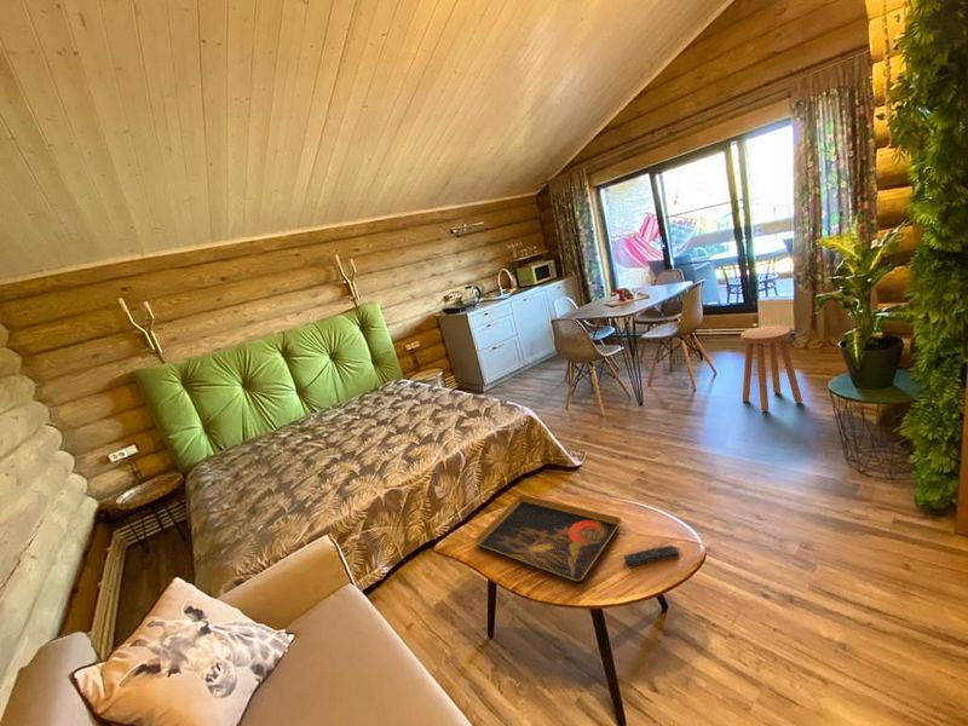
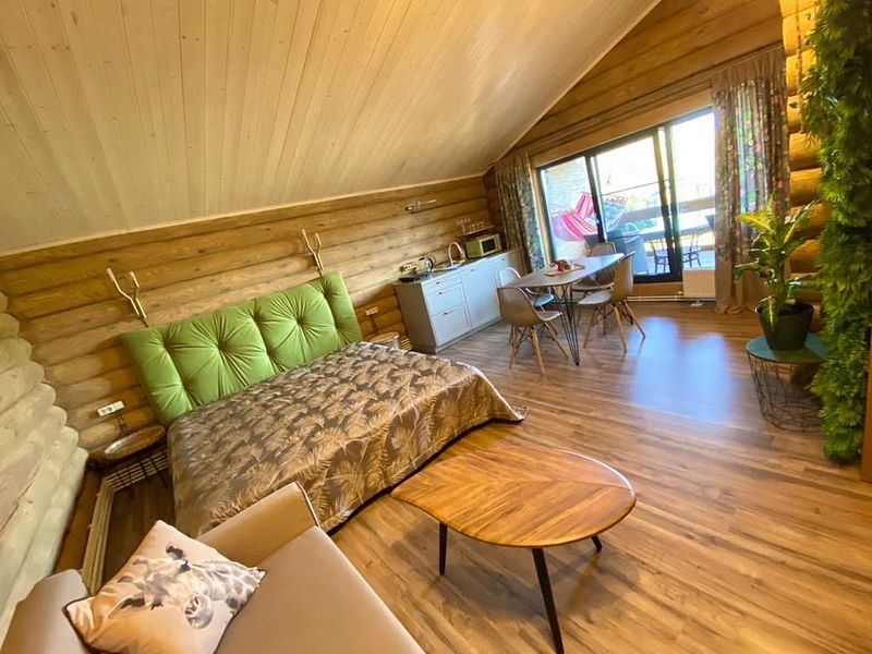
- decorative tray [473,494,623,584]
- remote control [623,544,681,569]
- stool [741,325,803,413]
